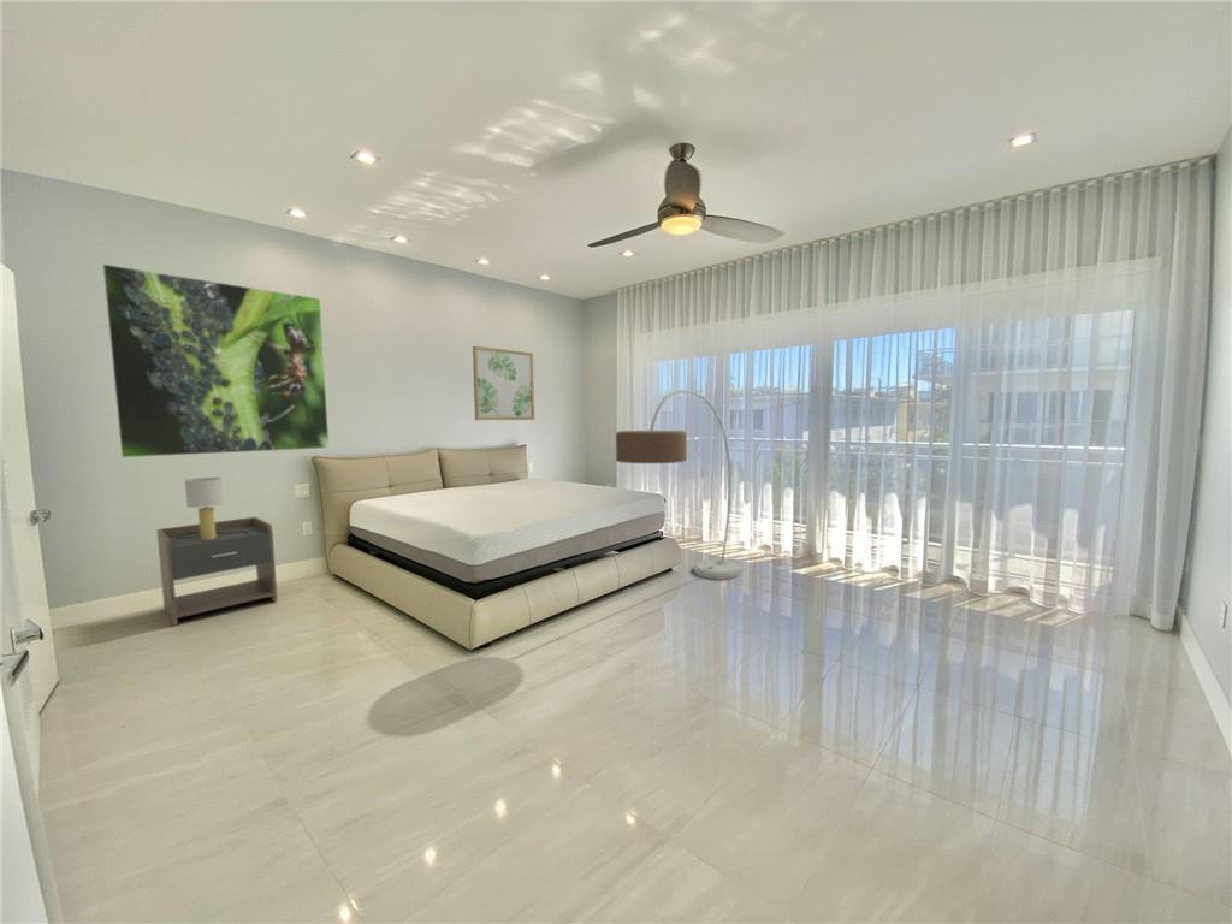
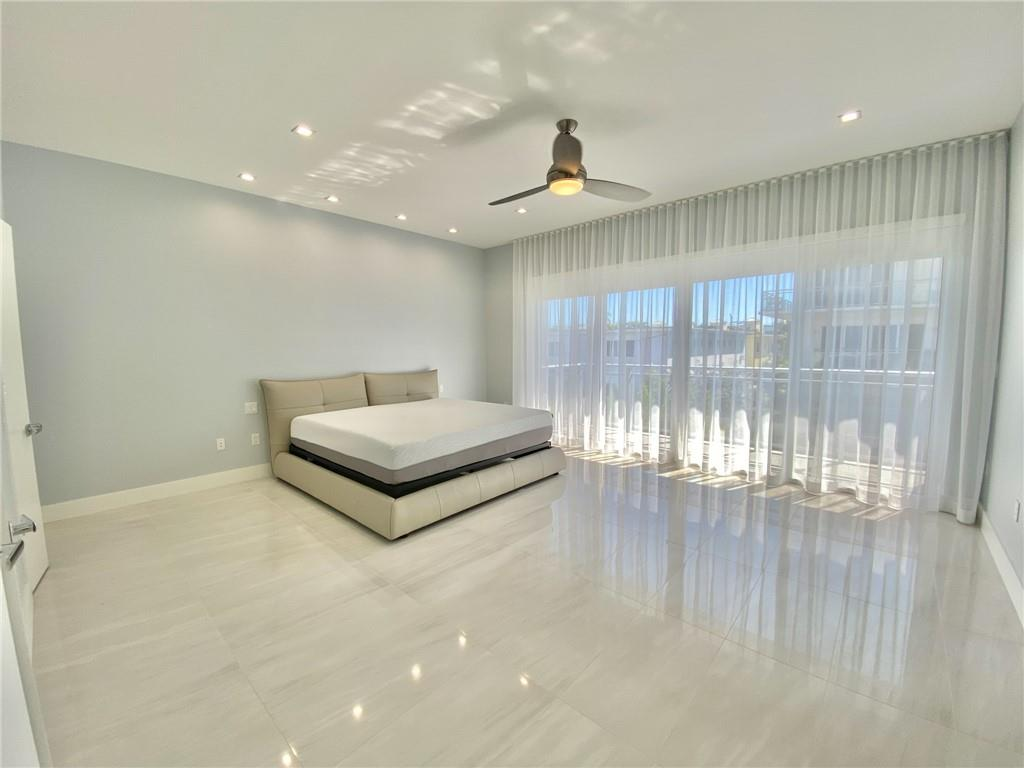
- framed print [101,262,331,458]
- nightstand [155,516,279,627]
- table lamp [177,476,249,540]
- wall art [472,345,535,421]
- floor lamp [615,389,741,581]
